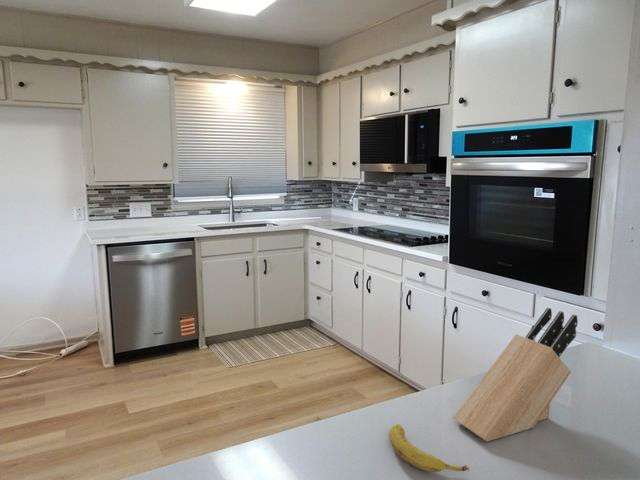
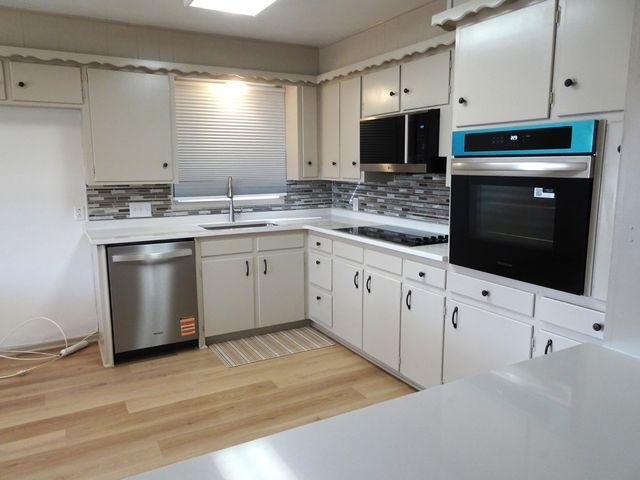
- banana [388,423,470,473]
- knife block [452,307,579,442]
